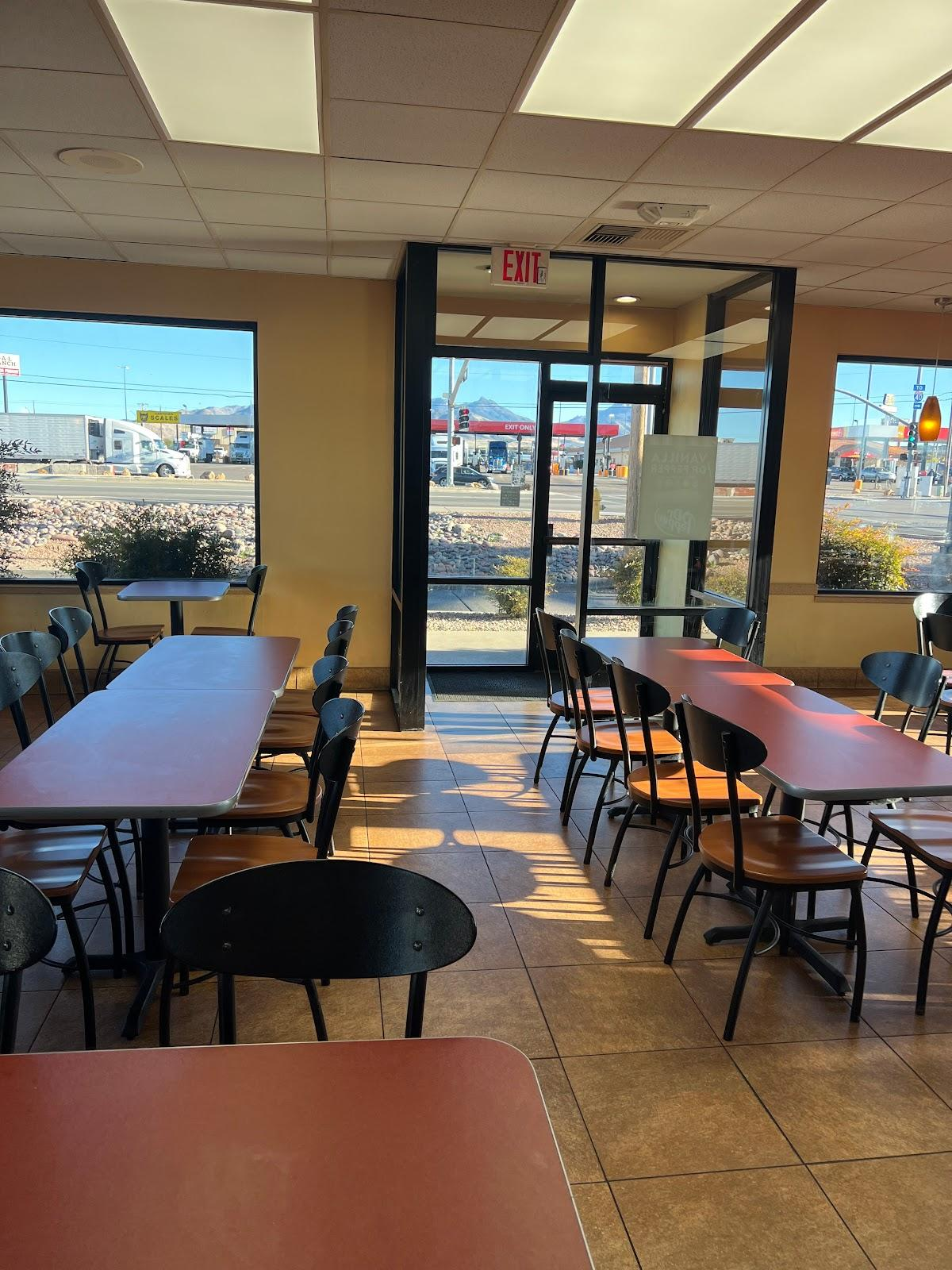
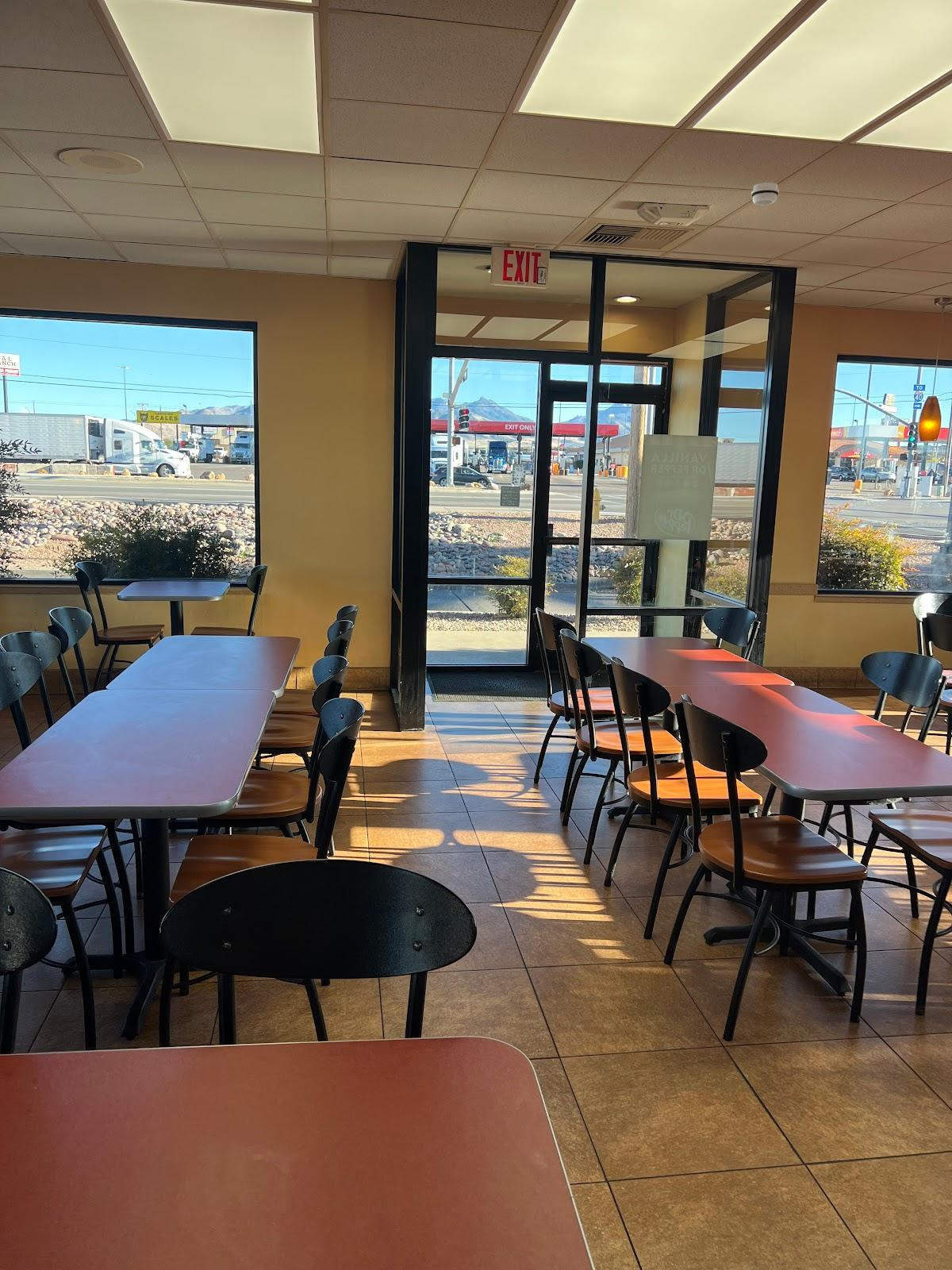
+ smoke detector [750,182,780,206]
